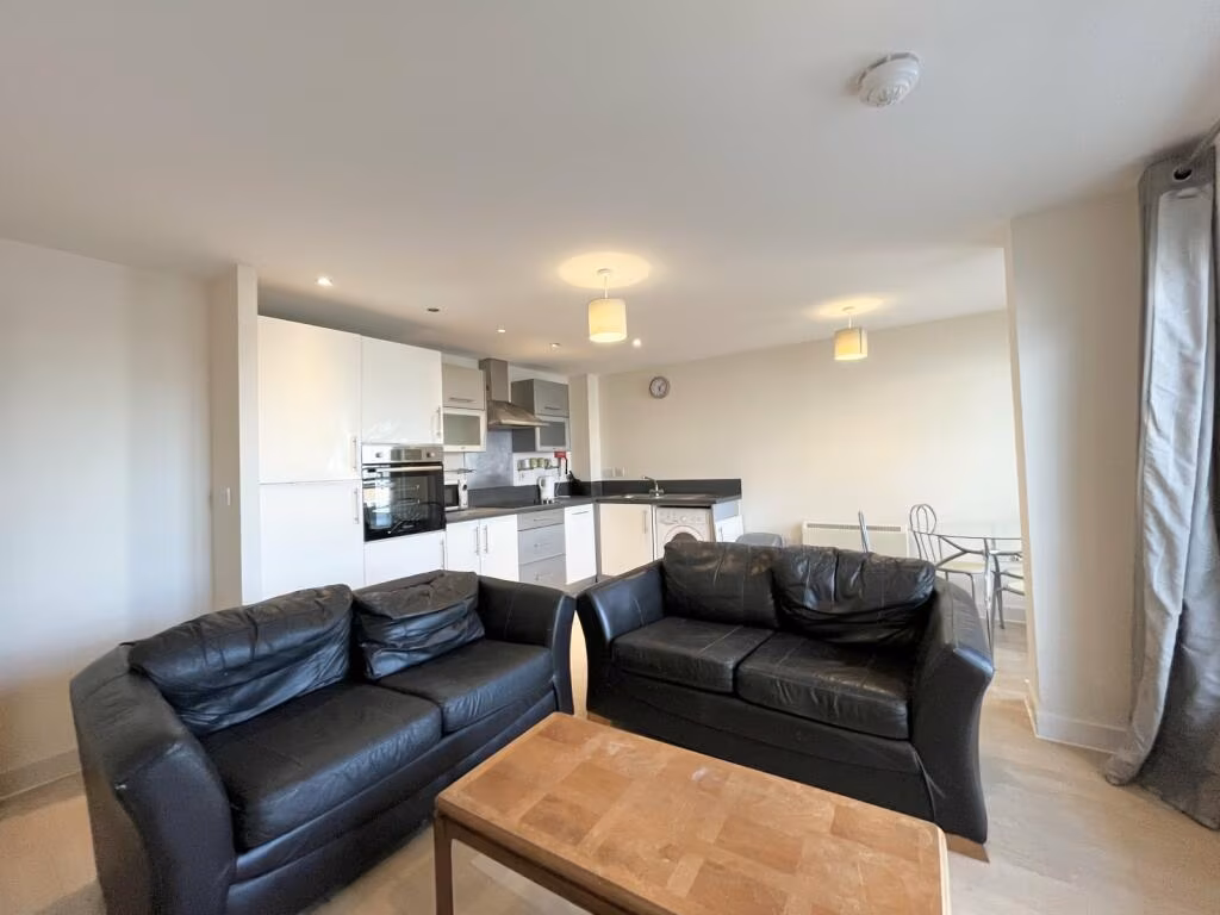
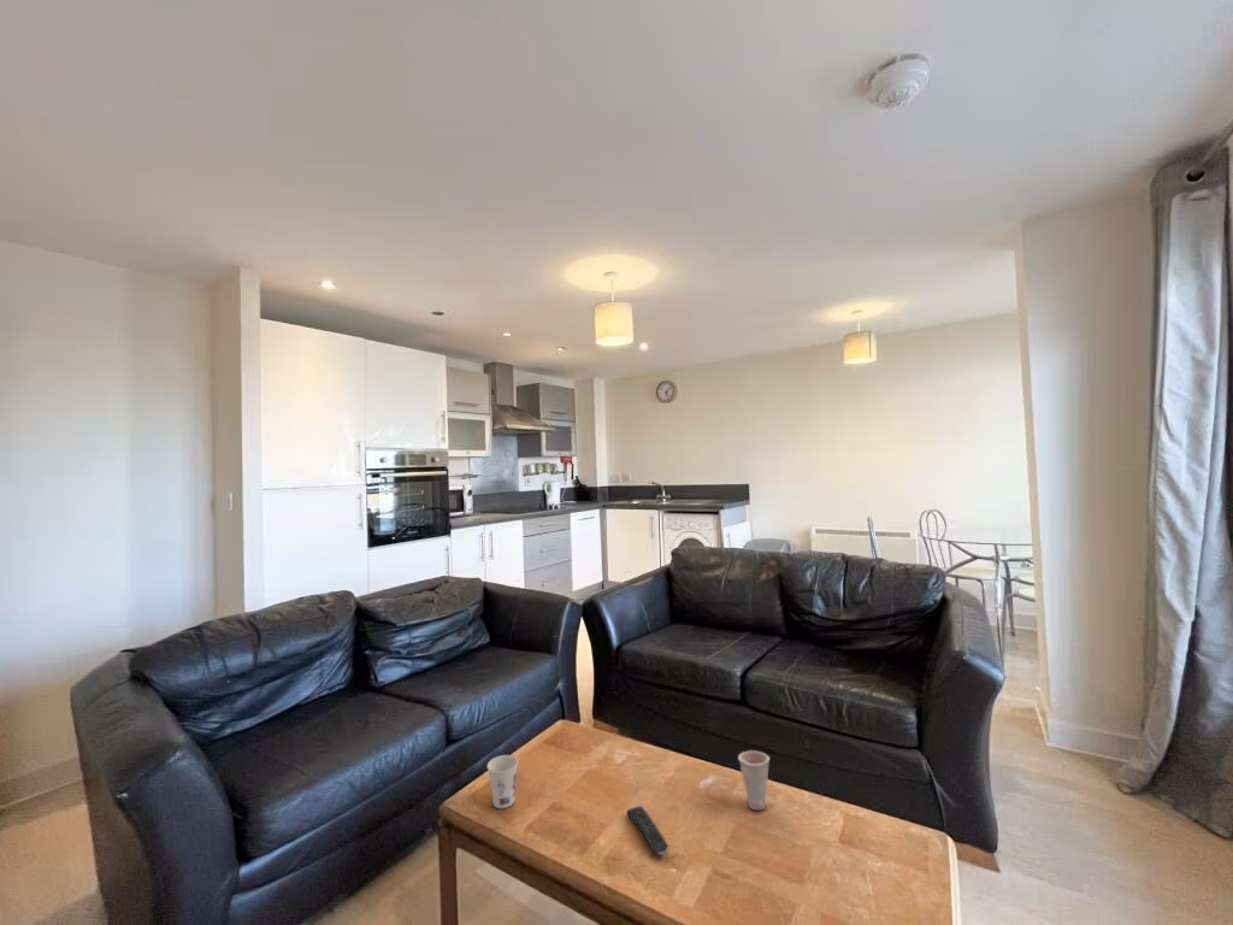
+ remote control [626,805,669,858]
+ cup [737,749,771,812]
+ cup [486,754,519,809]
